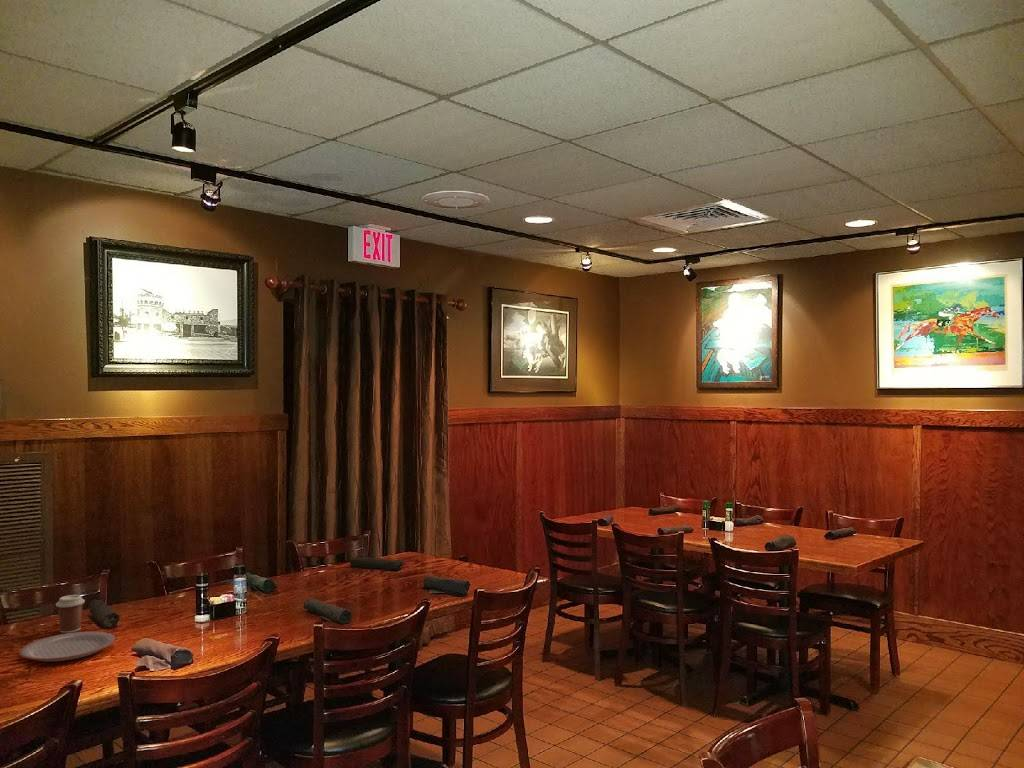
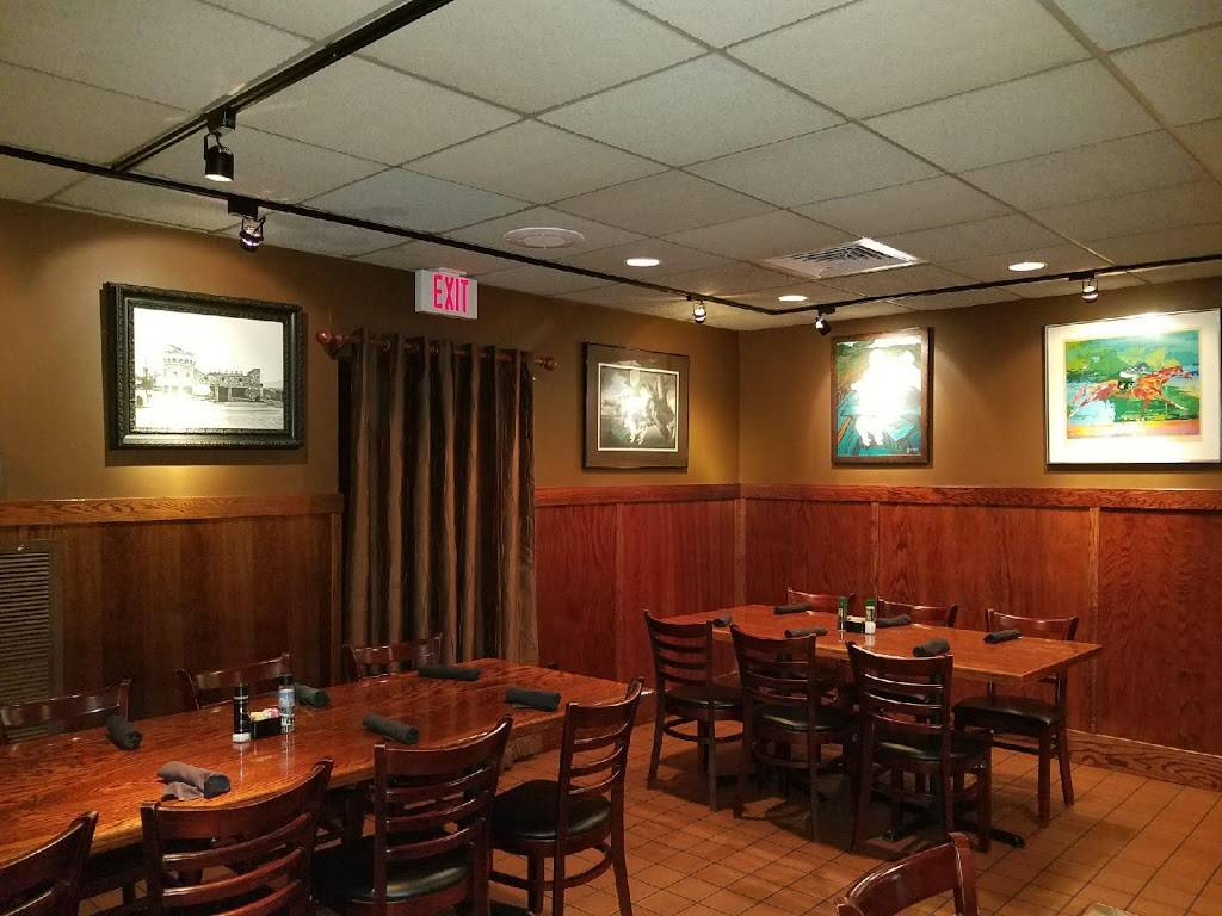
- coffee cup [55,594,86,634]
- plate [18,630,116,662]
